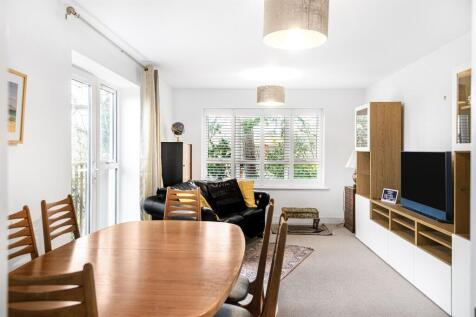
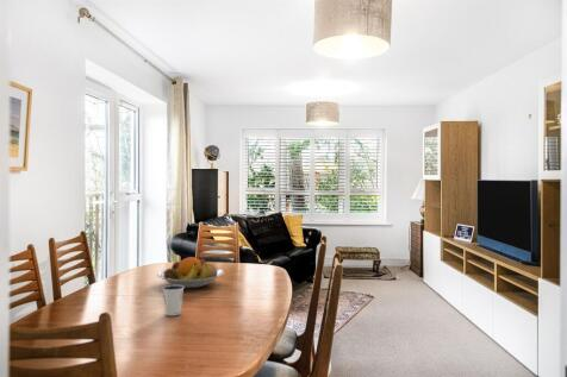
+ dixie cup [161,284,185,316]
+ fruit bowl [156,256,225,289]
